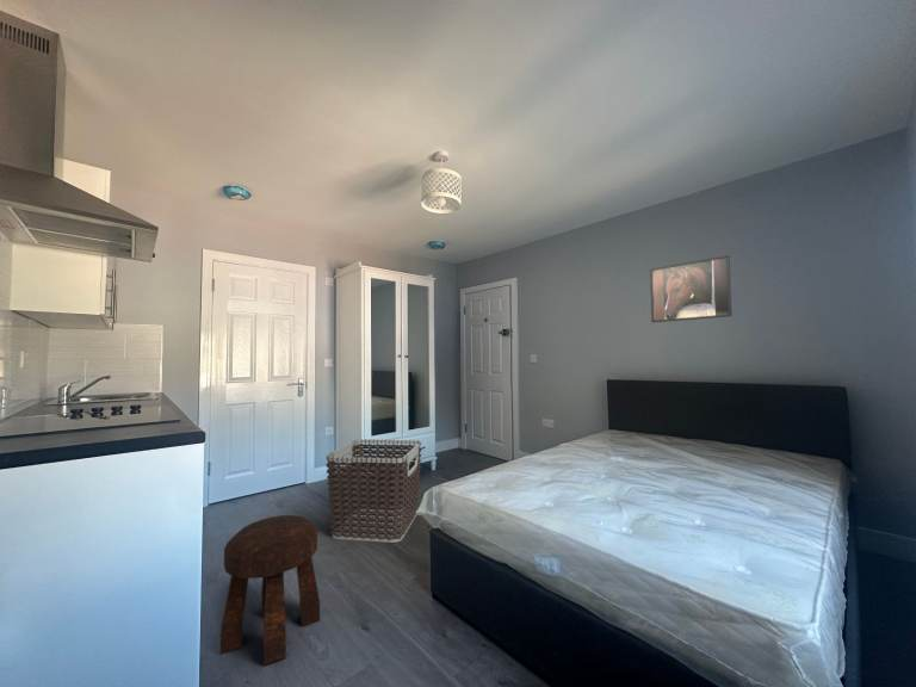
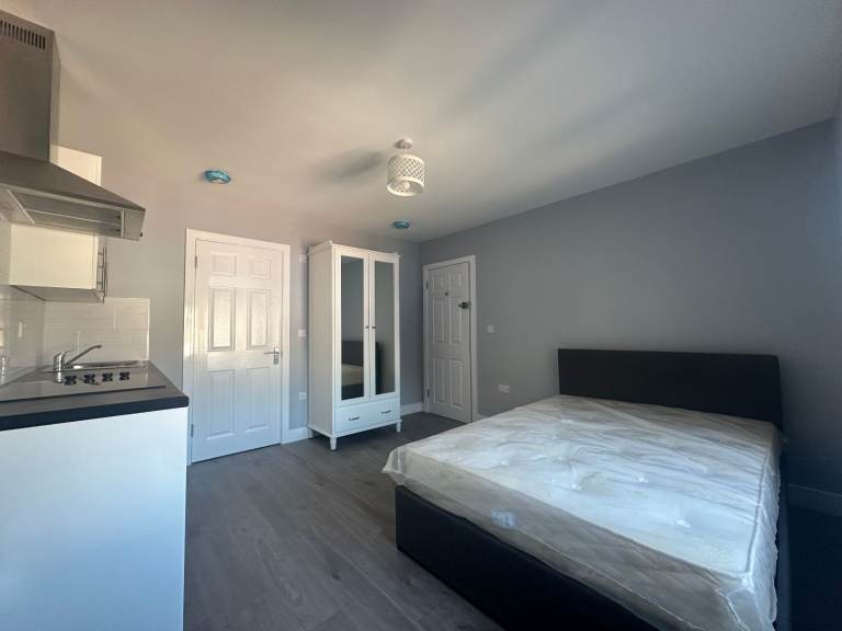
- stool [219,514,321,667]
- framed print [649,254,734,323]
- clothes hamper [324,438,422,544]
